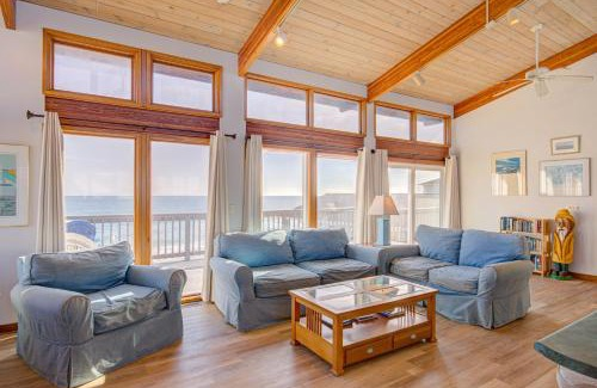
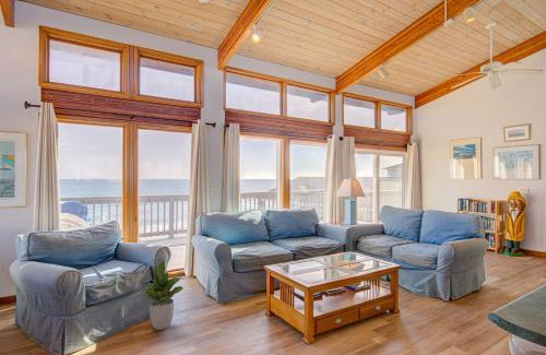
+ potted plant [141,260,185,331]
